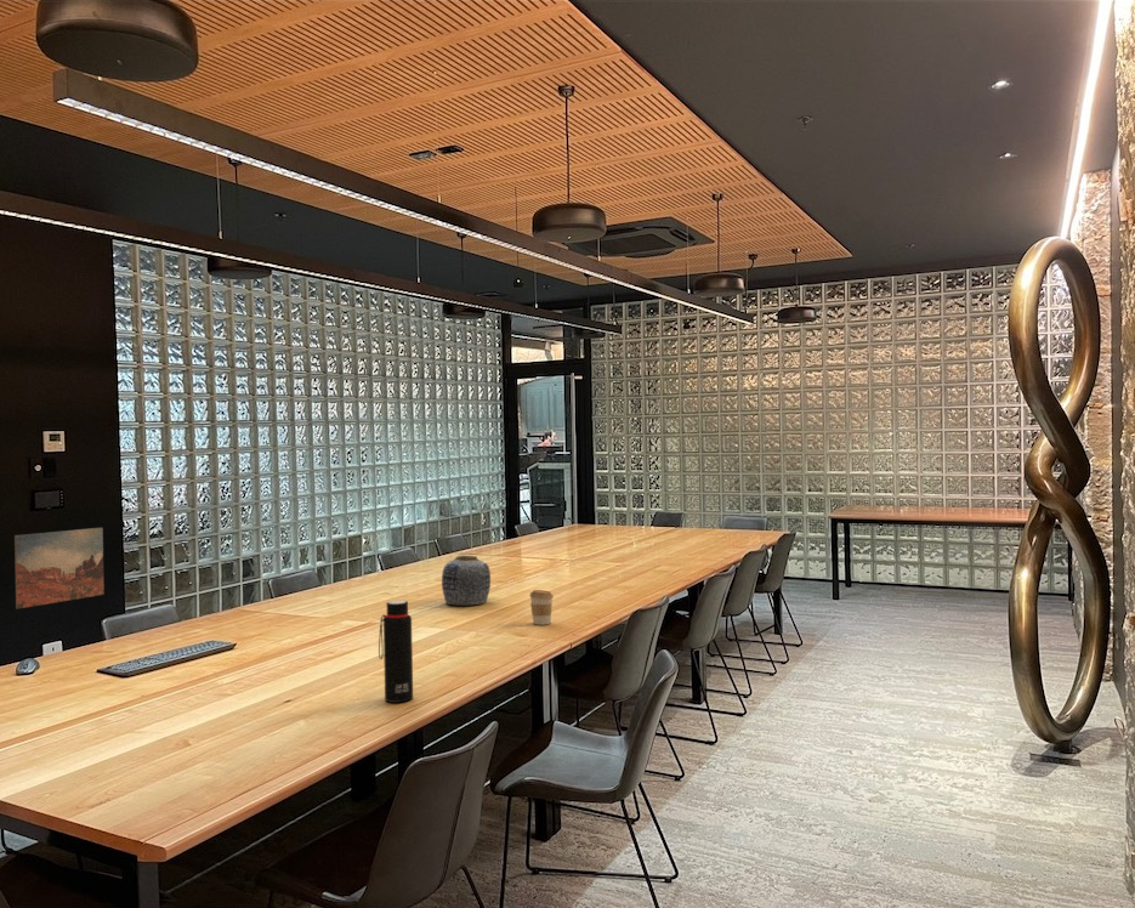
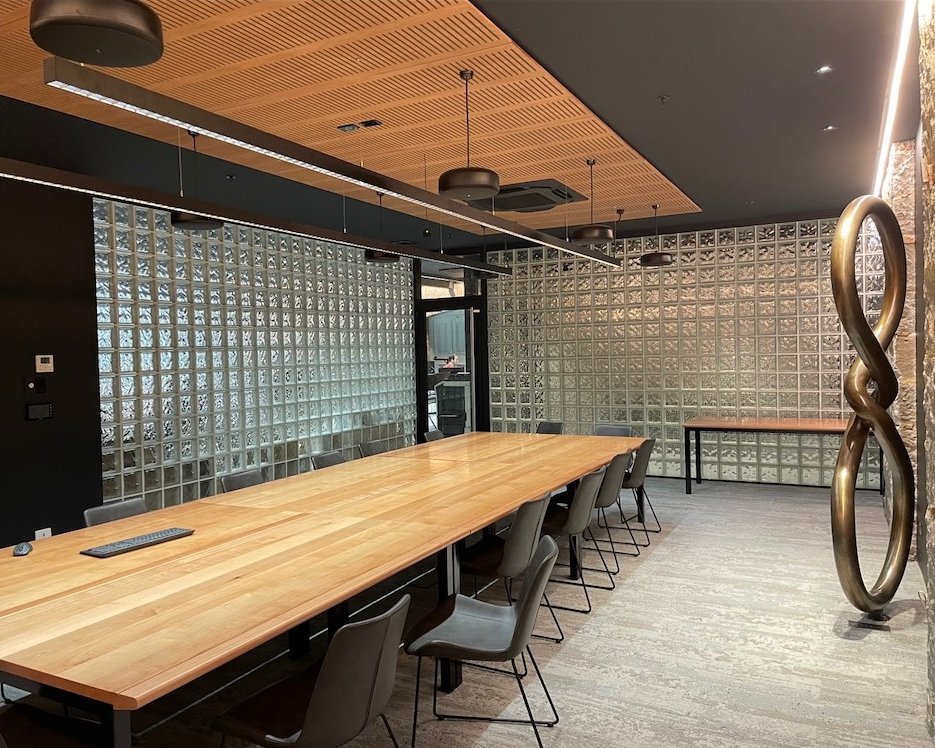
- water bottle [378,600,414,704]
- vase [441,554,492,606]
- coffee cup [529,589,555,626]
- wall art [13,527,106,611]
